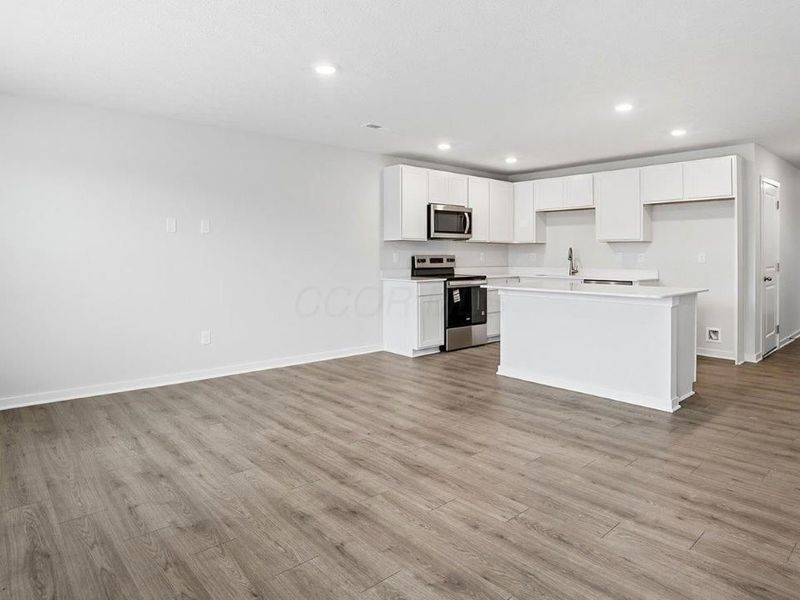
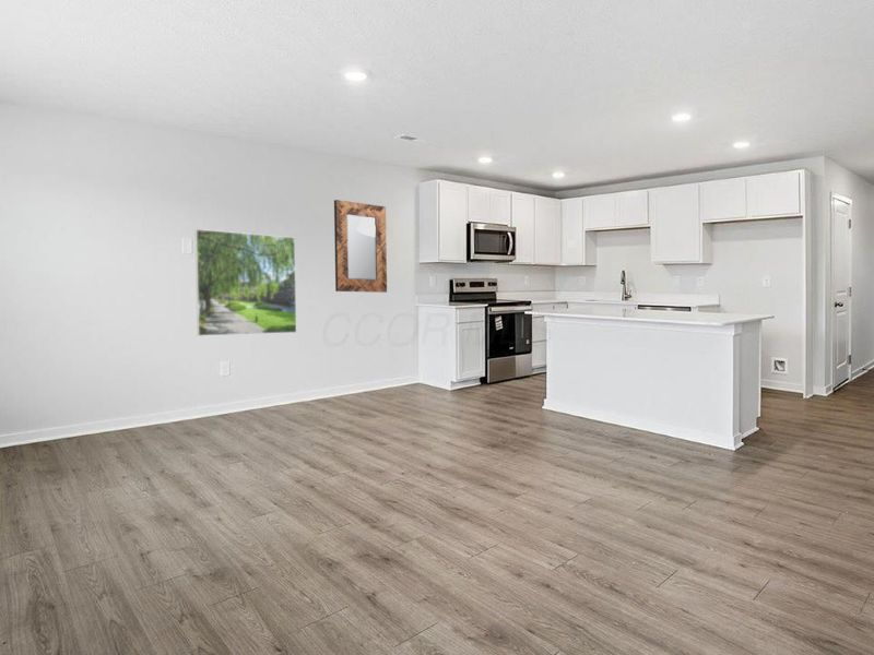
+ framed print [193,228,297,337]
+ home mirror [333,199,388,294]
